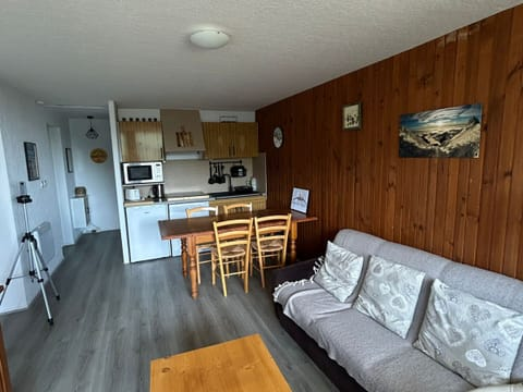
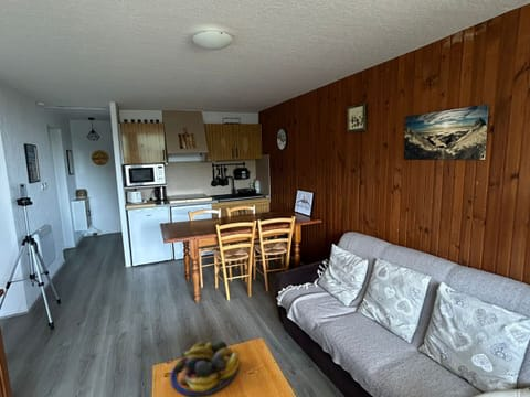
+ fruit bowl [169,340,241,397]
